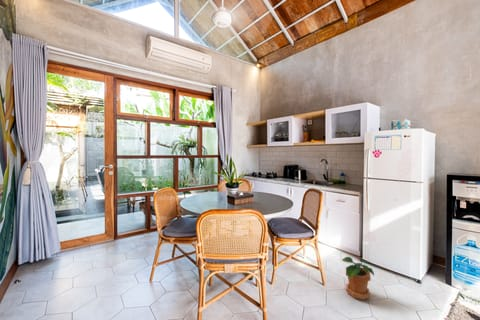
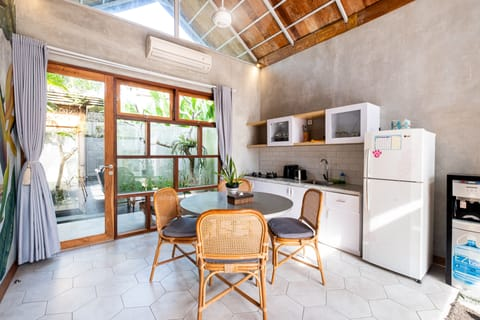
- potted plant [341,256,375,301]
